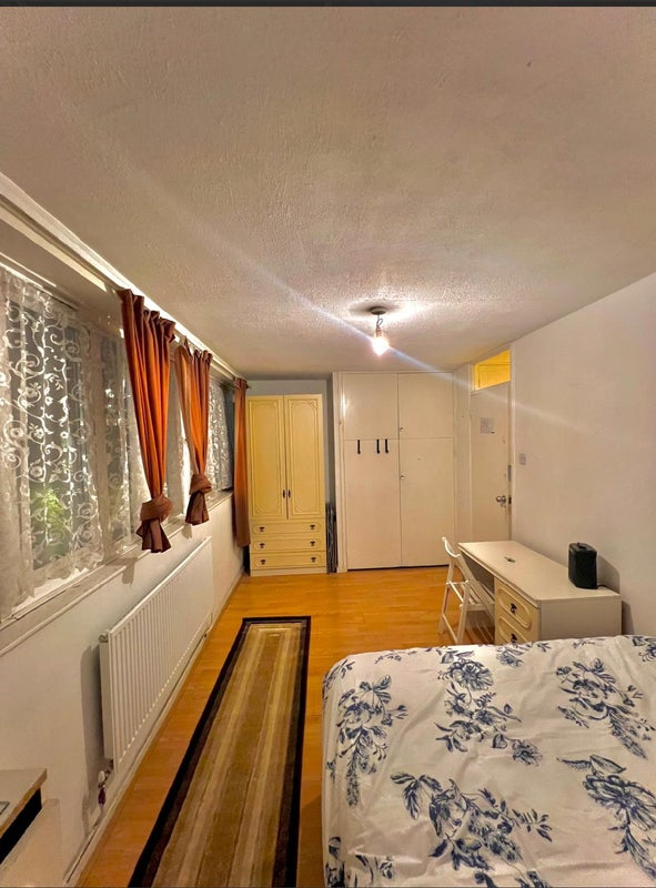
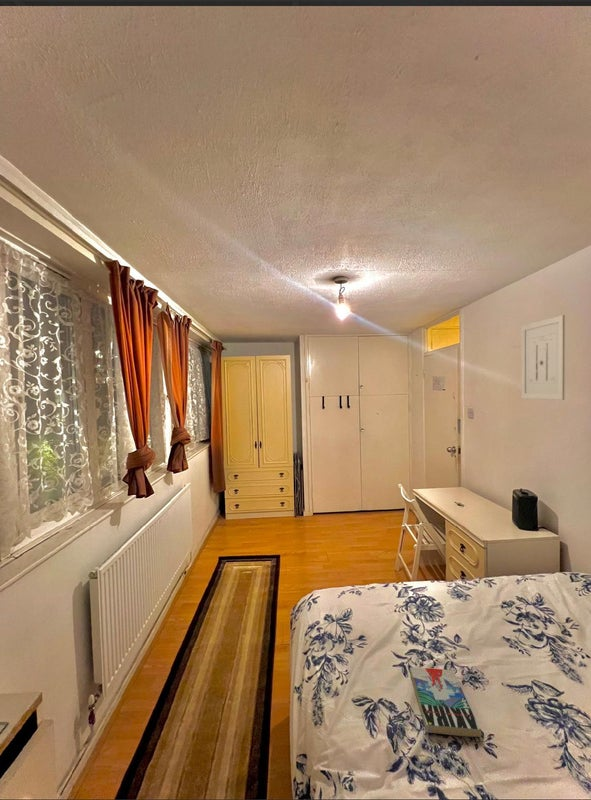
+ book [409,667,481,738]
+ wall art [521,314,566,401]
